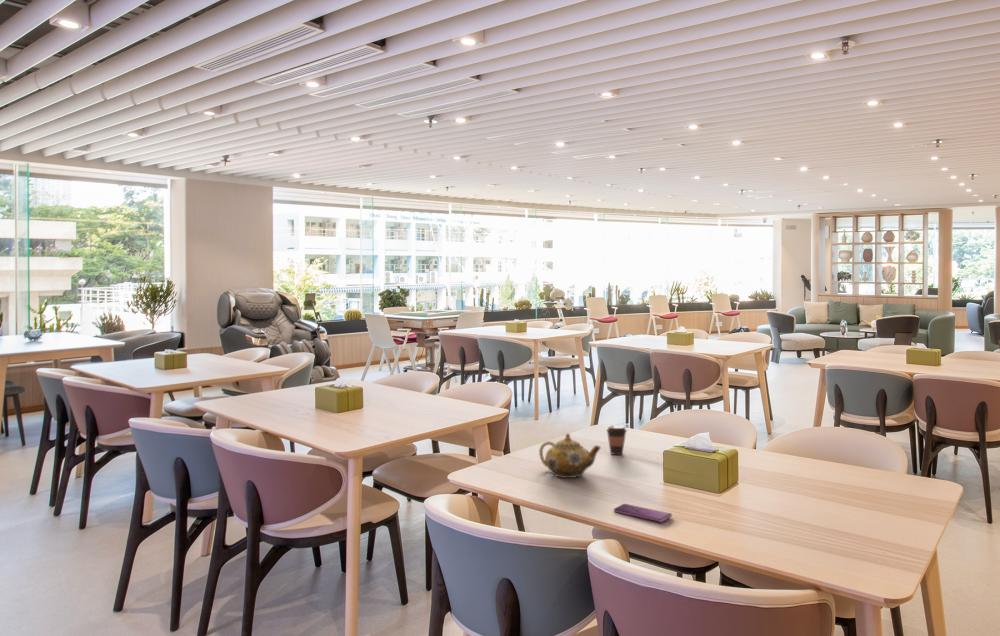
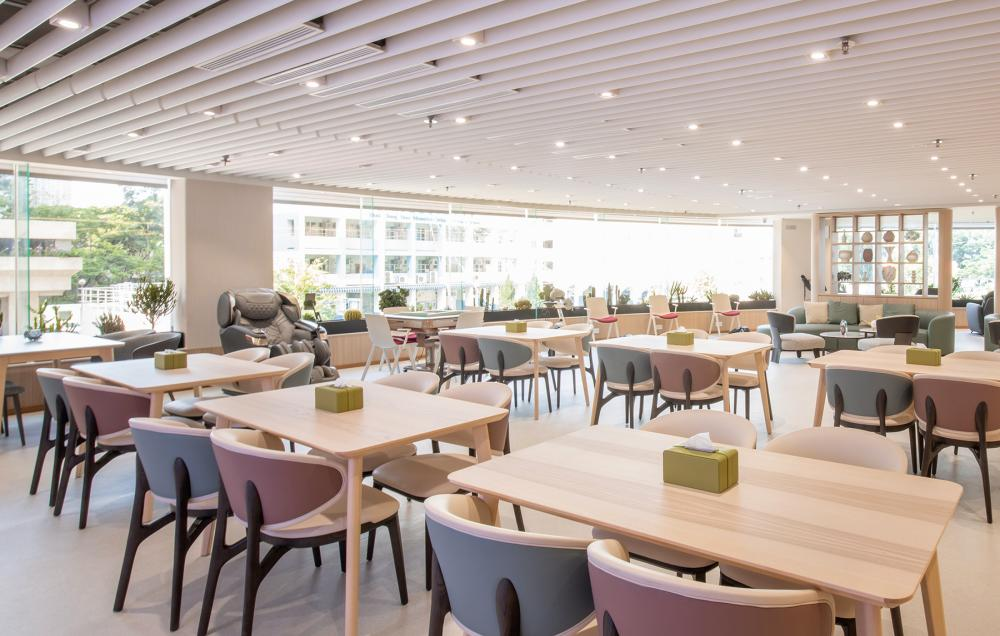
- teapot [538,433,602,479]
- smartphone [613,503,673,523]
- coffee cup [605,424,628,456]
